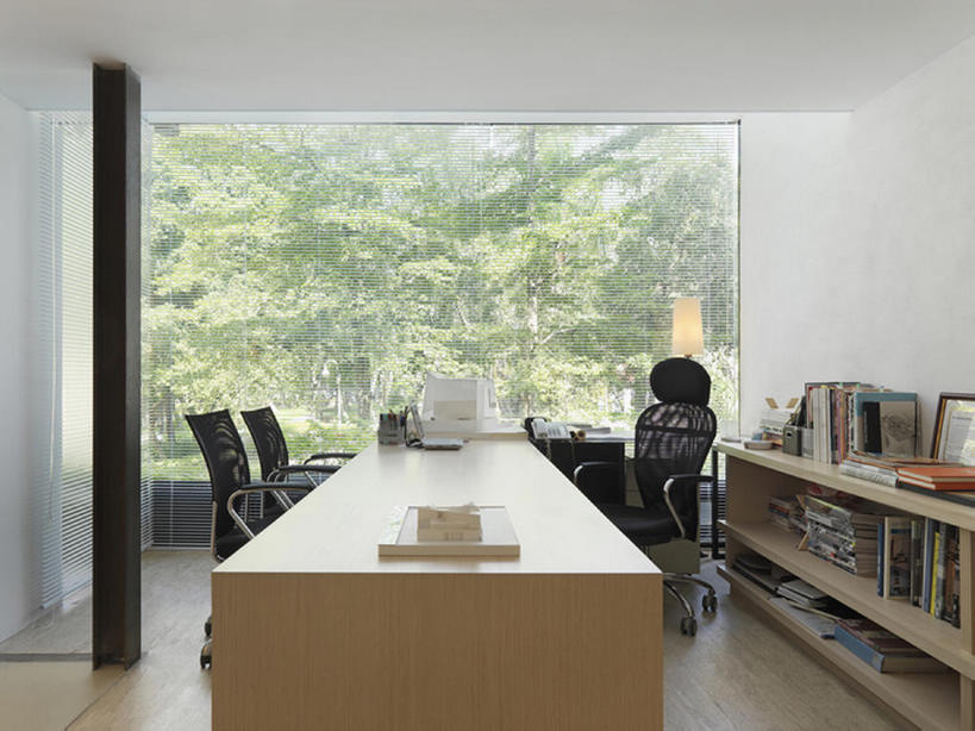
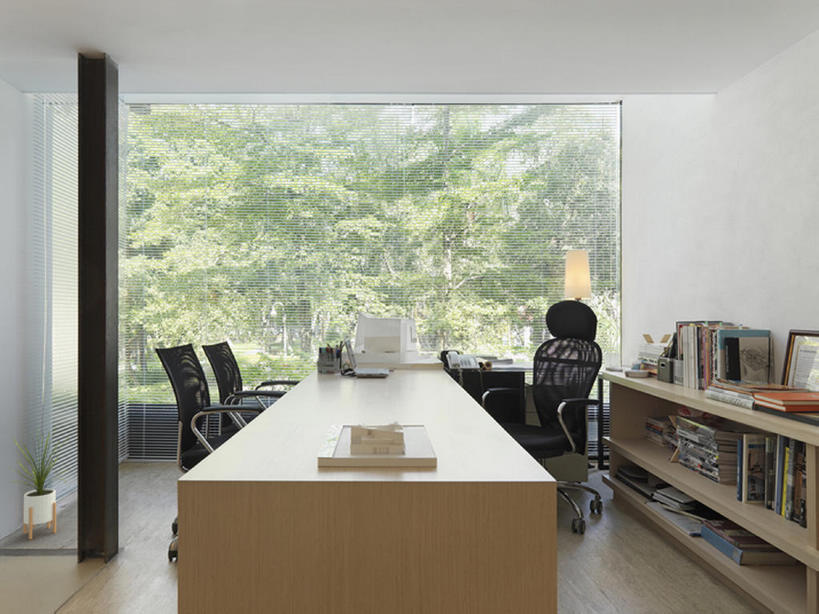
+ house plant [7,426,72,541]
